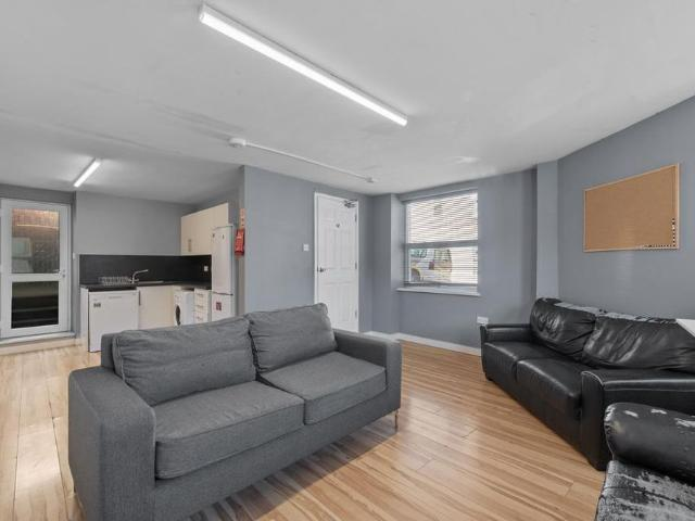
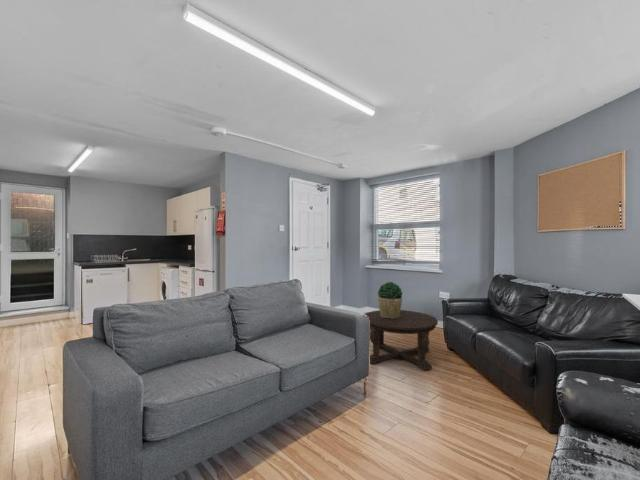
+ potted plant [377,281,403,319]
+ coffee table [364,309,439,371]
